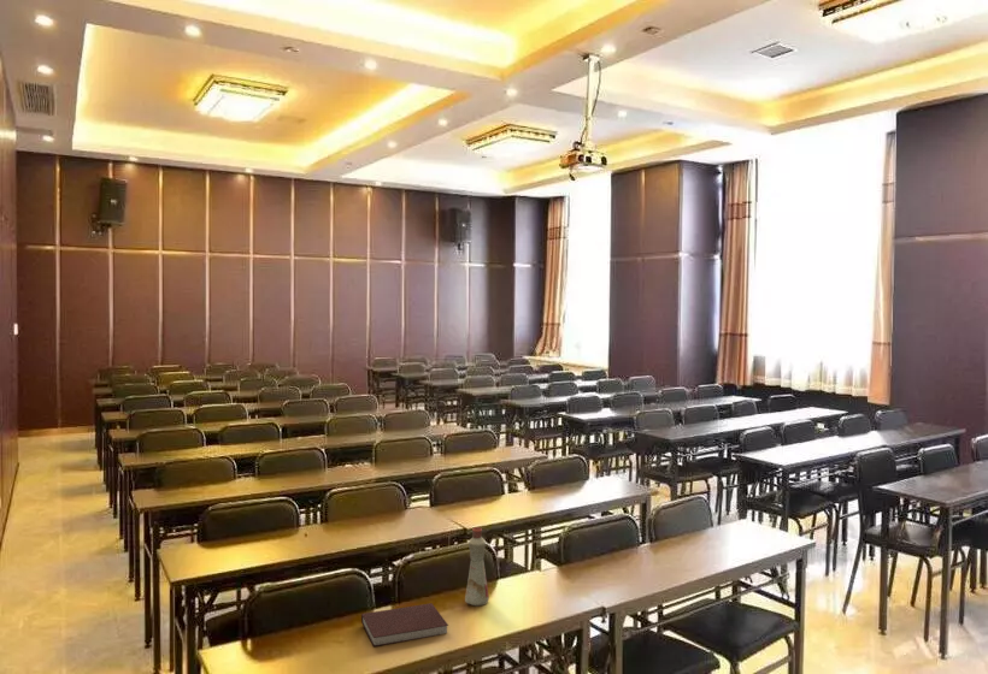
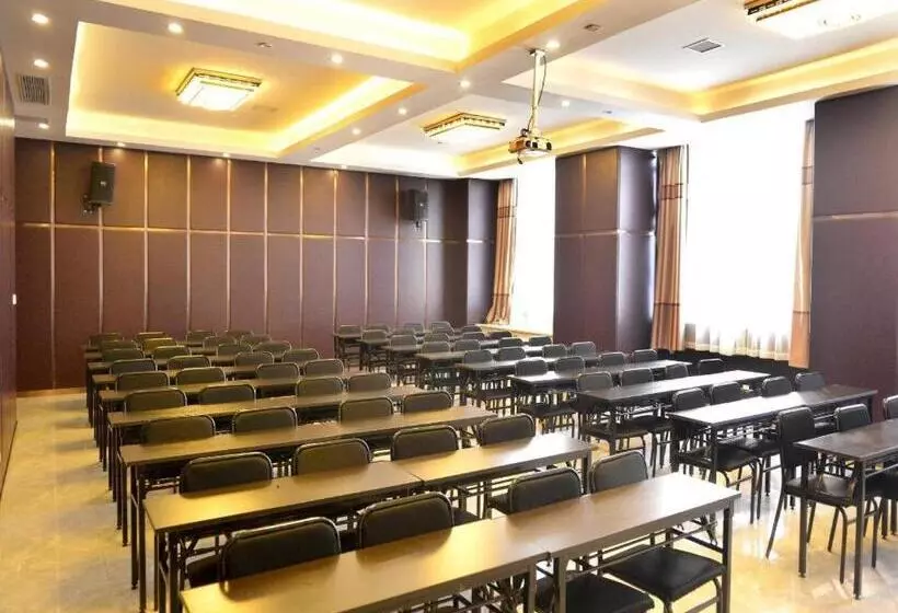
- notebook [360,602,449,648]
- bottle [464,526,490,608]
